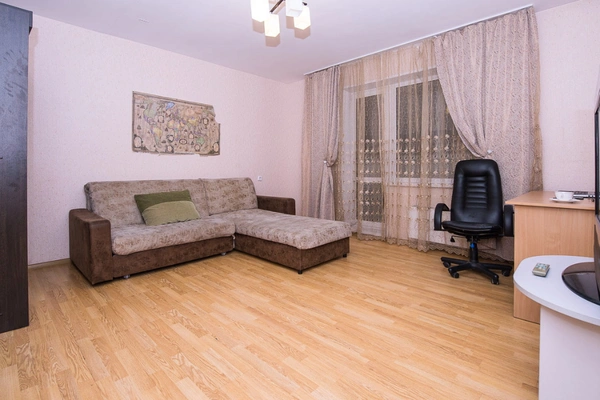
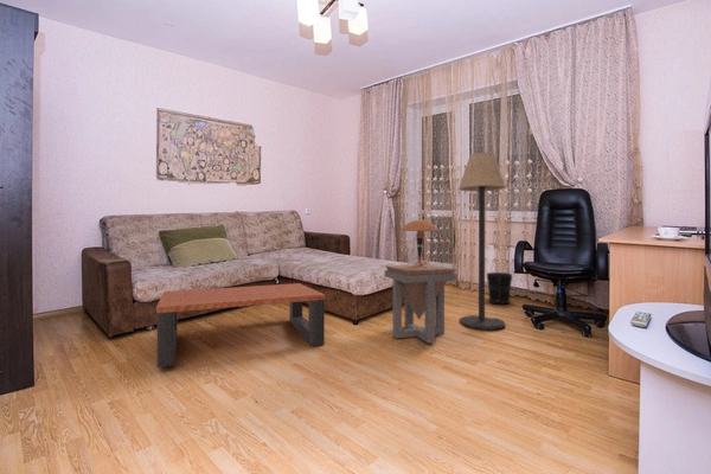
+ table lamp [399,217,440,268]
+ coffee table [155,282,326,369]
+ wastebasket [486,271,513,305]
+ floor lamp [457,152,507,331]
+ side table [384,263,457,345]
